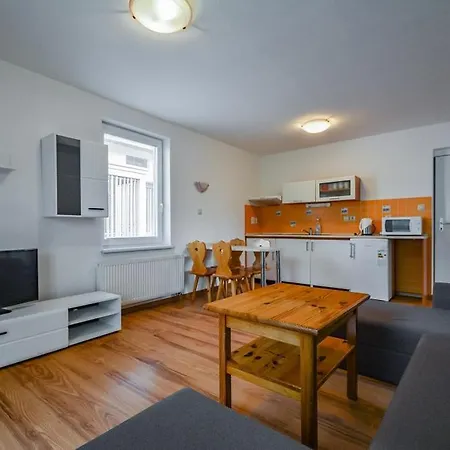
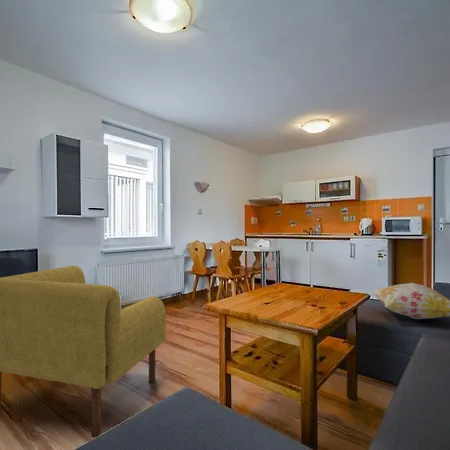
+ armchair [0,265,167,439]
+ decorative pillow [369,282,450,320]
